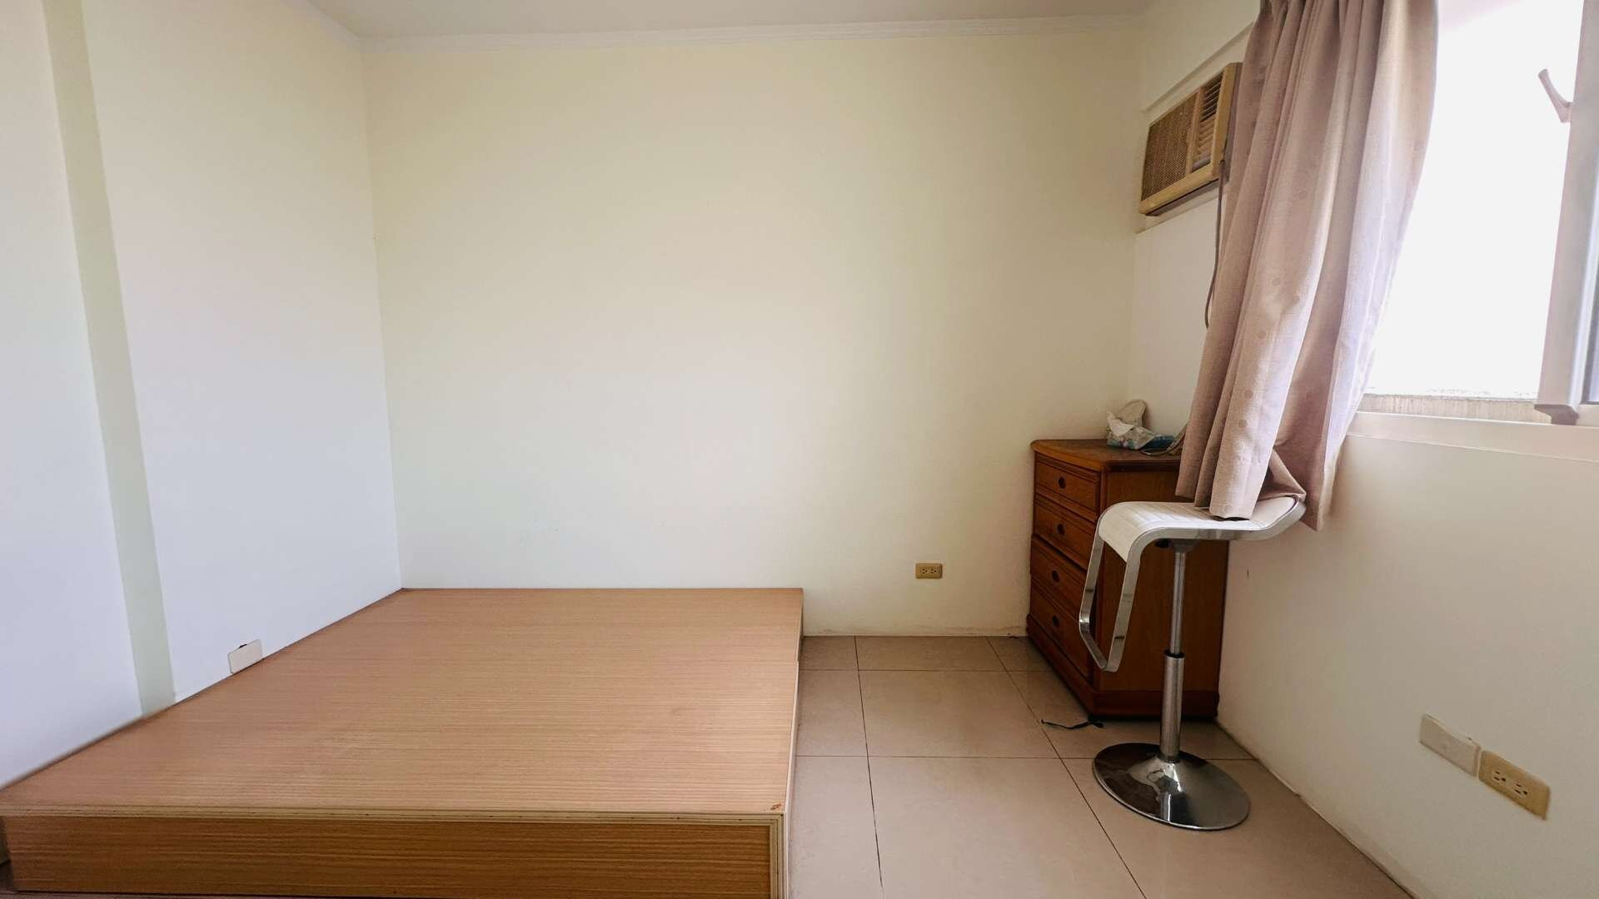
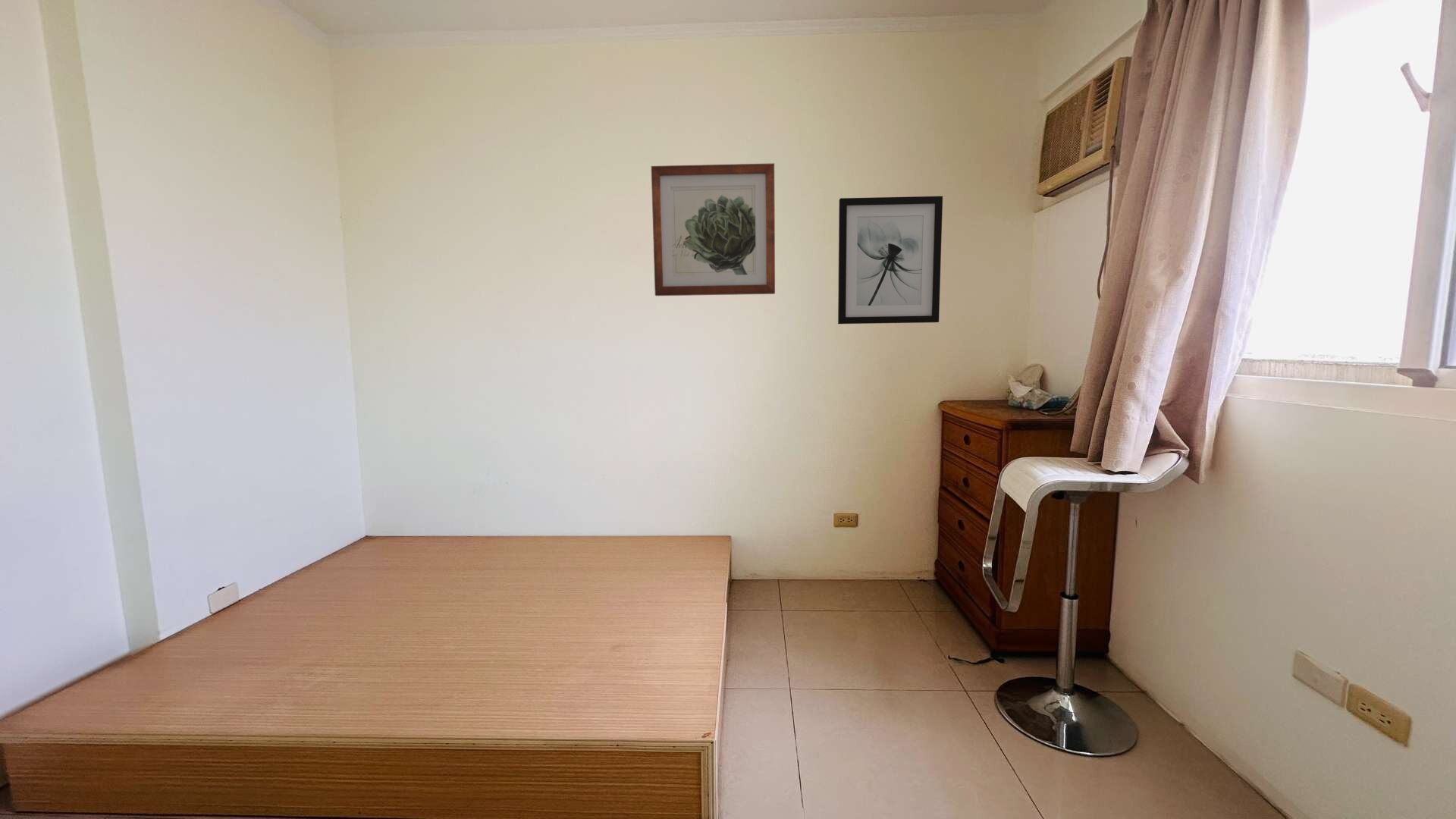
+ wall art [651,162,776,297]
+ wall art [837,196,943,325]
